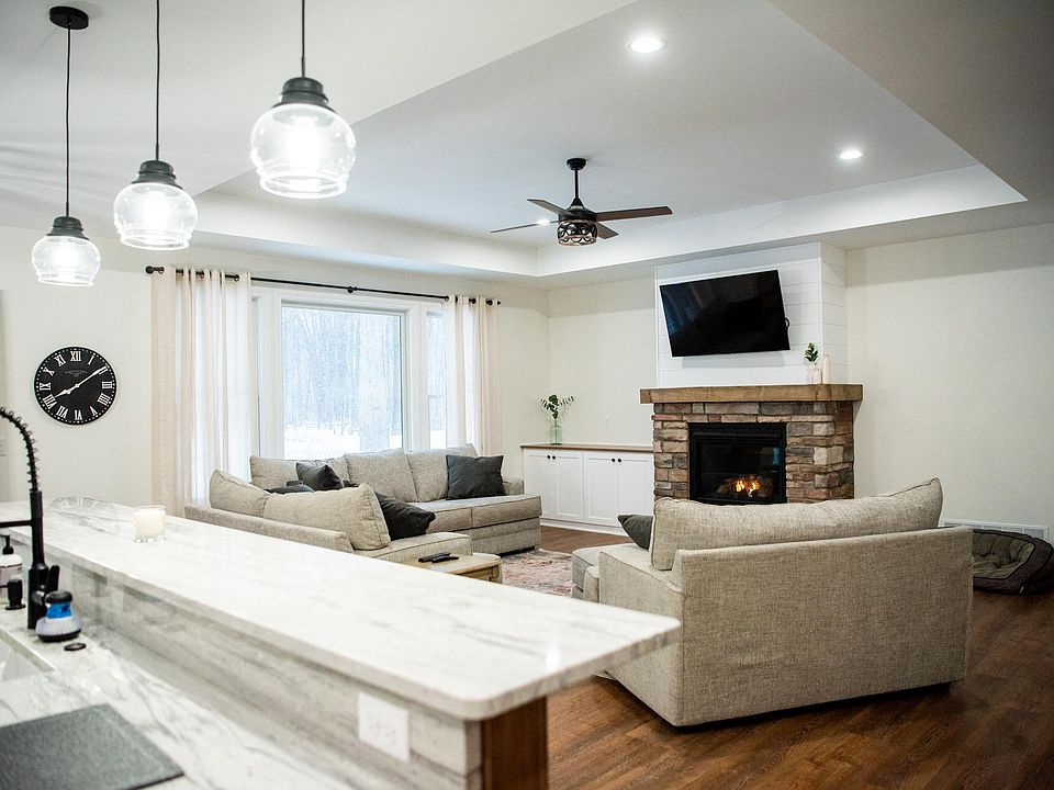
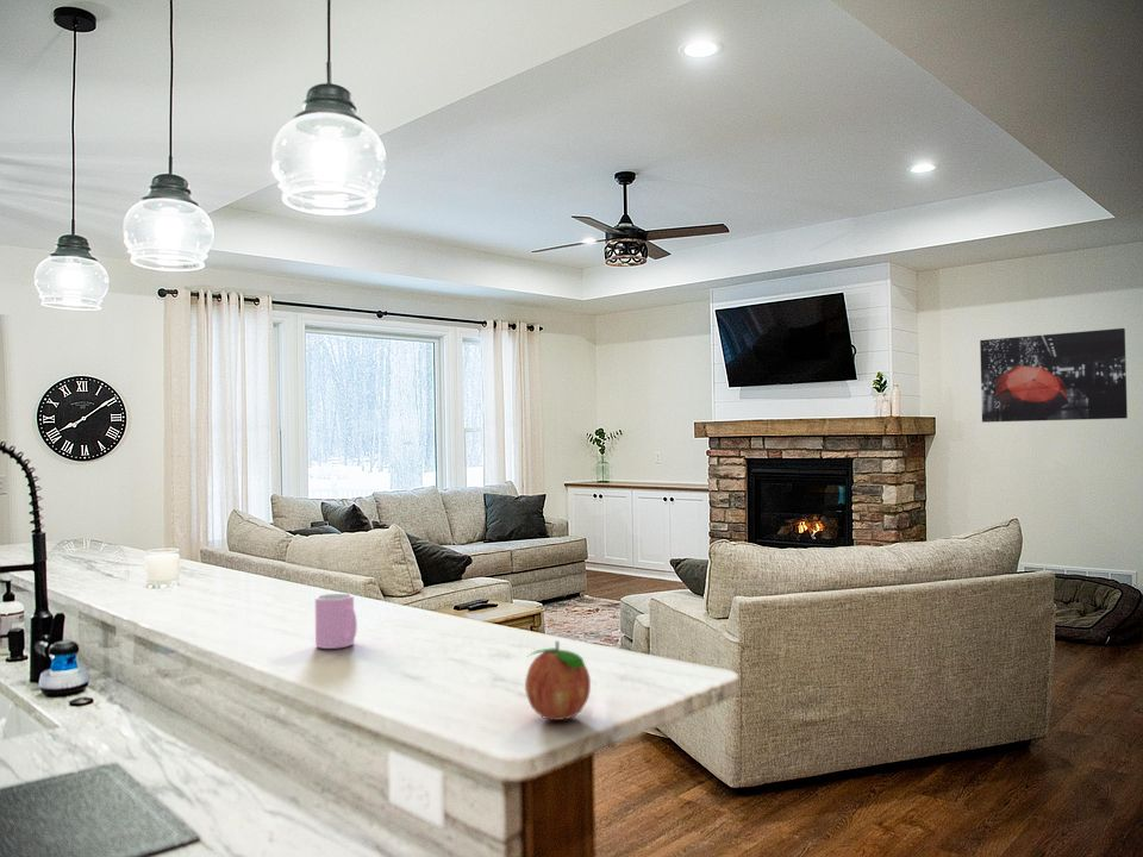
+ cup [314,593,358,650]
+ wall art [979,327,1129,424]
+ fruit [524,640,592,721]
